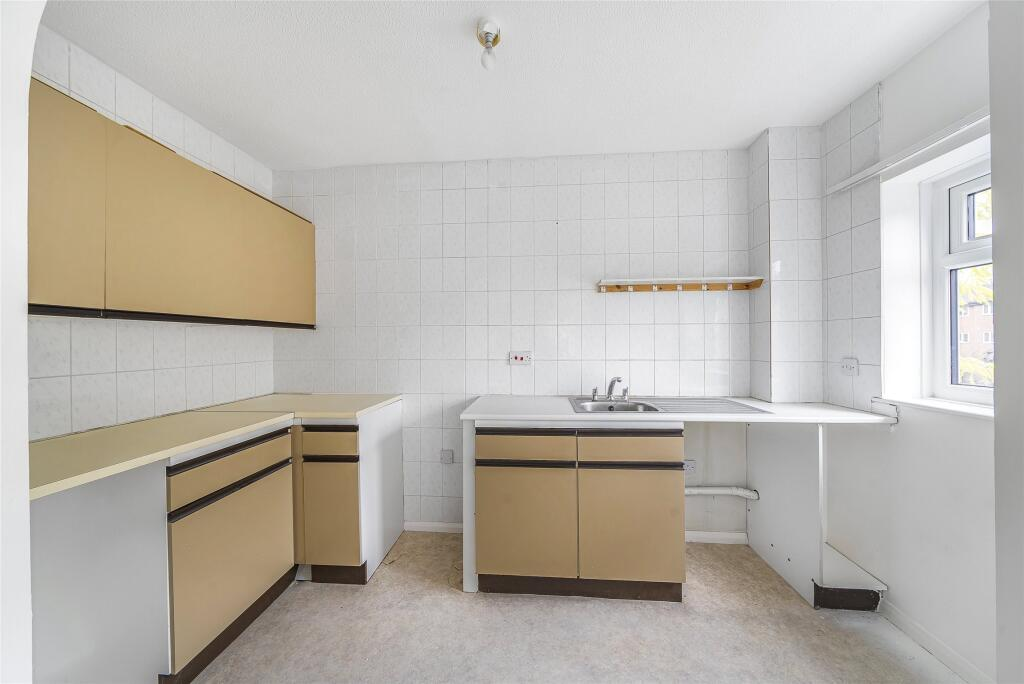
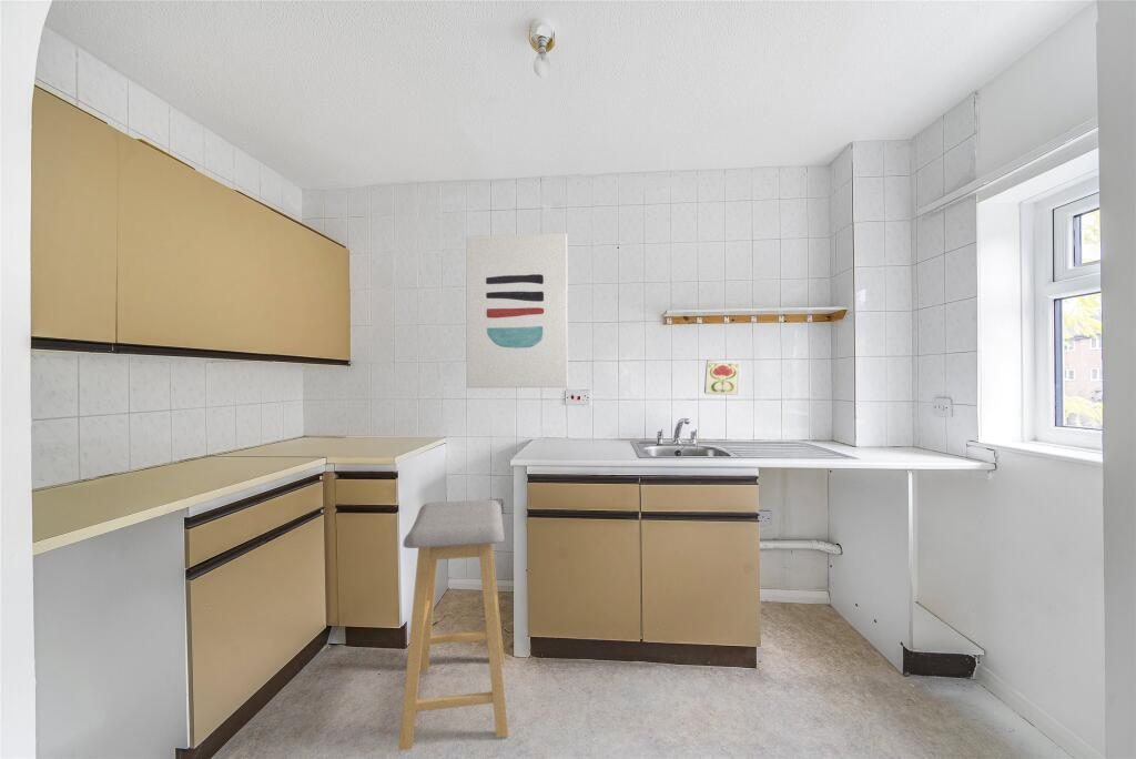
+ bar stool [398,498,509,751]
+ decorative tile [703,360,742,396]
+ wall art [465,232,569,389]
